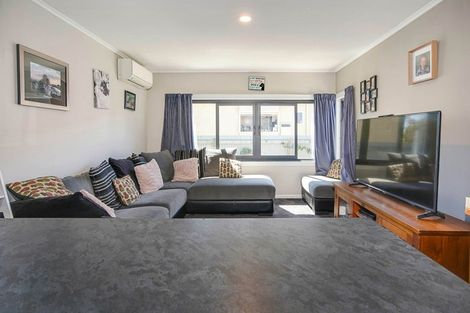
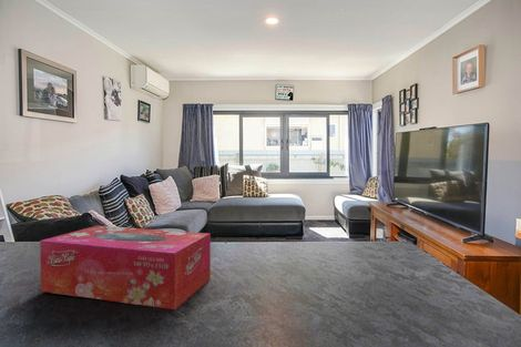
+ tissue box [39,225,212,310]
